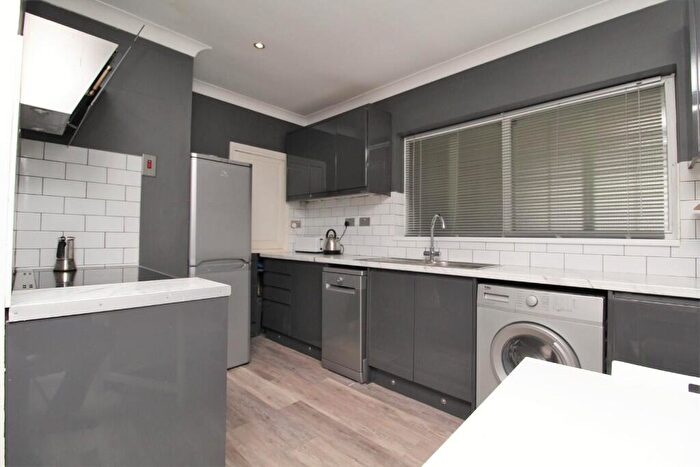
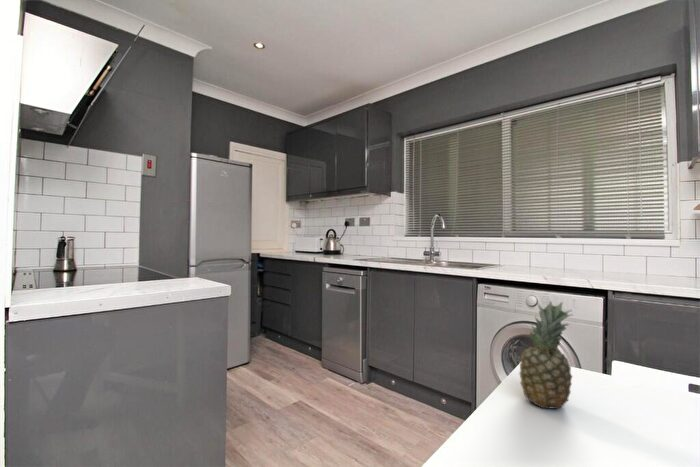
+ fruit [518,300,574,410]
